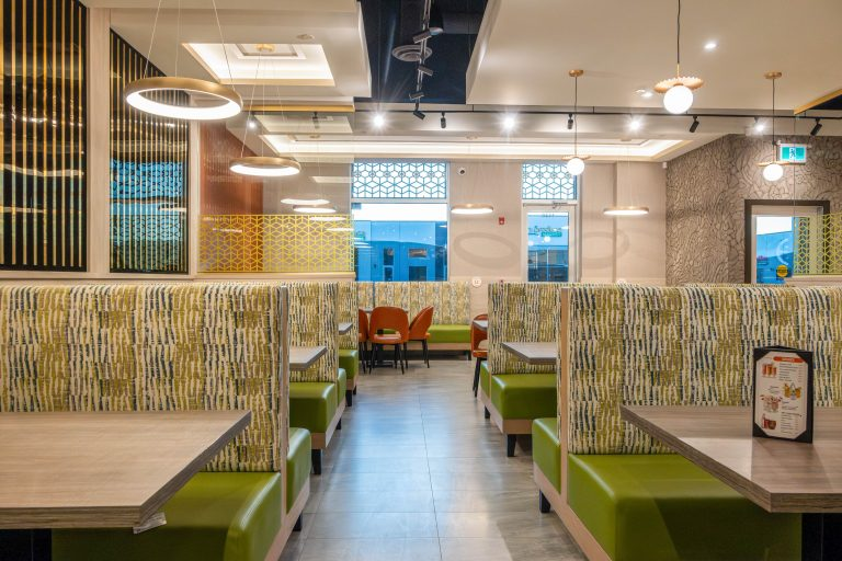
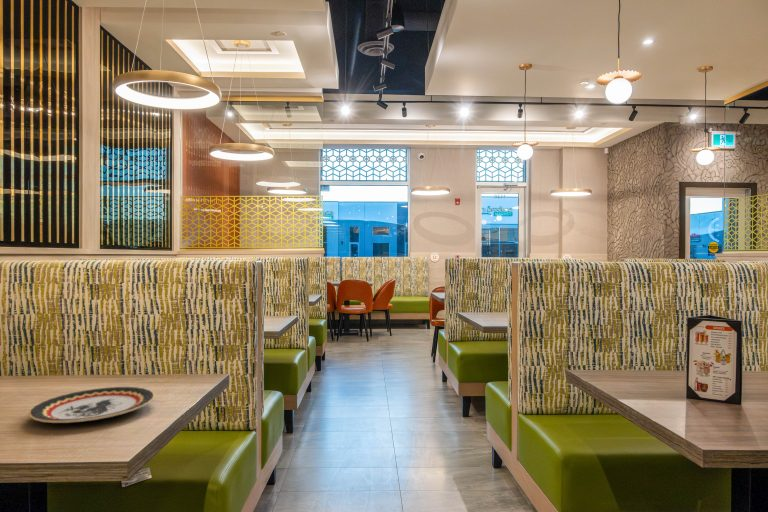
+ plate [27,386,156,424]
